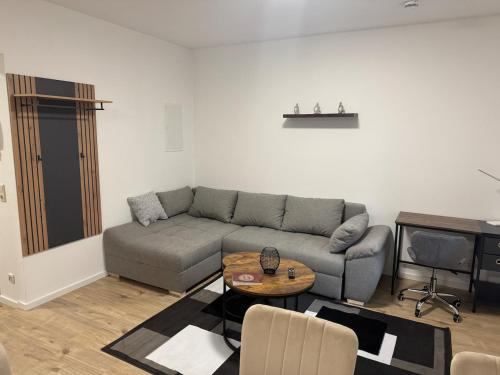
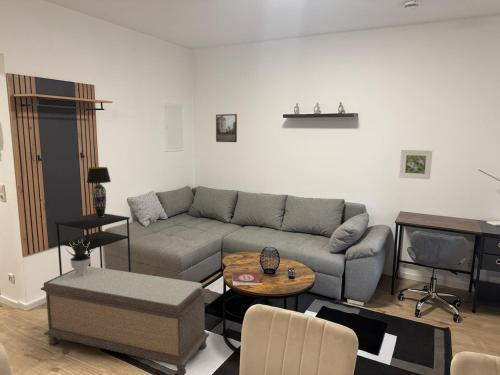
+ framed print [215,113,238,143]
+ shelving unit [54,212,132,276]
+ potted plant [65,237,97,278]
+ table lamp [86,166,112,217]
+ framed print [398,149,433,180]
+ bench [40,266,210,375]
